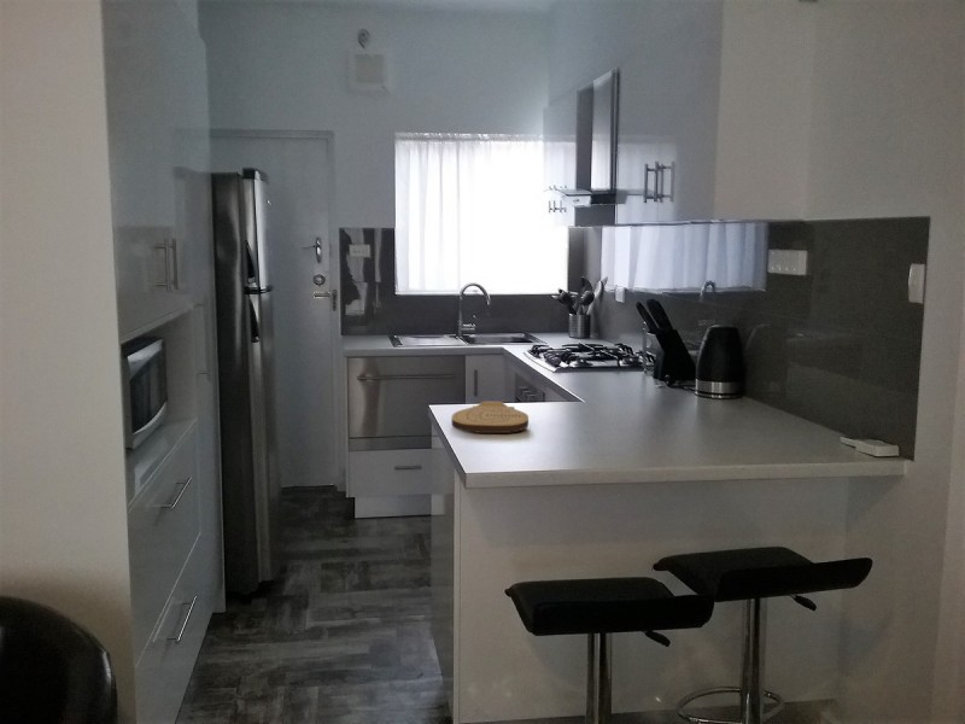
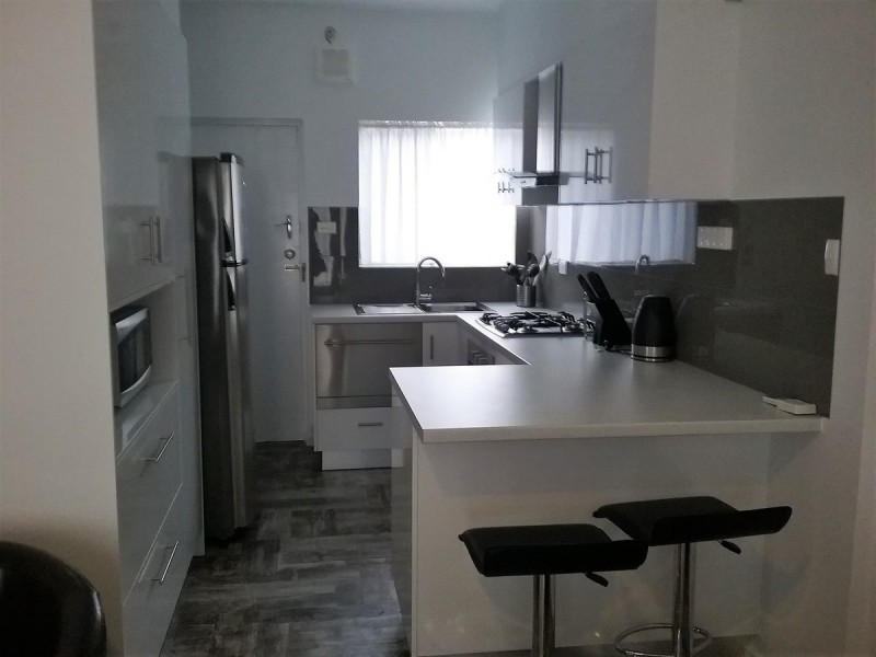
- key chain [451,401,530,434]
